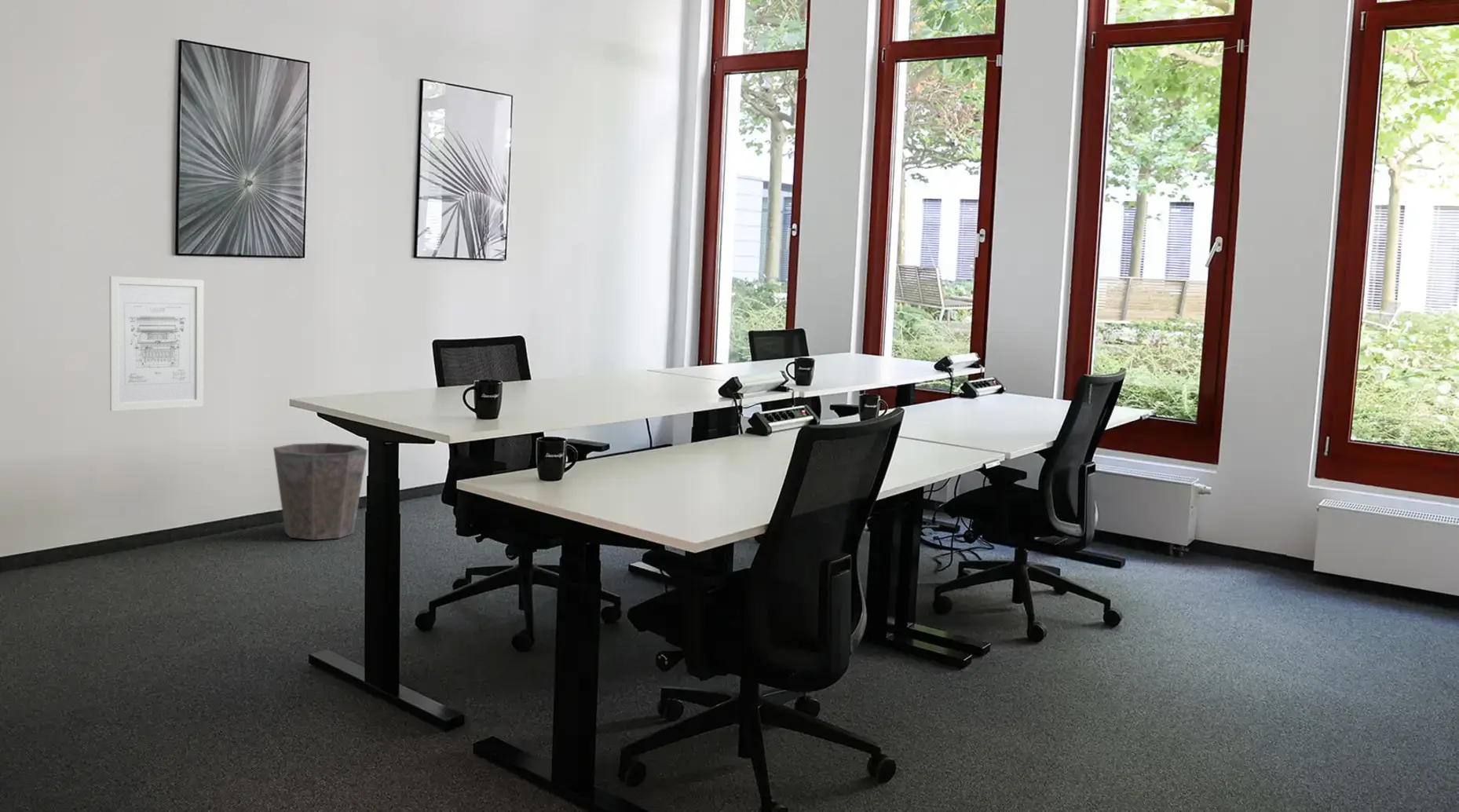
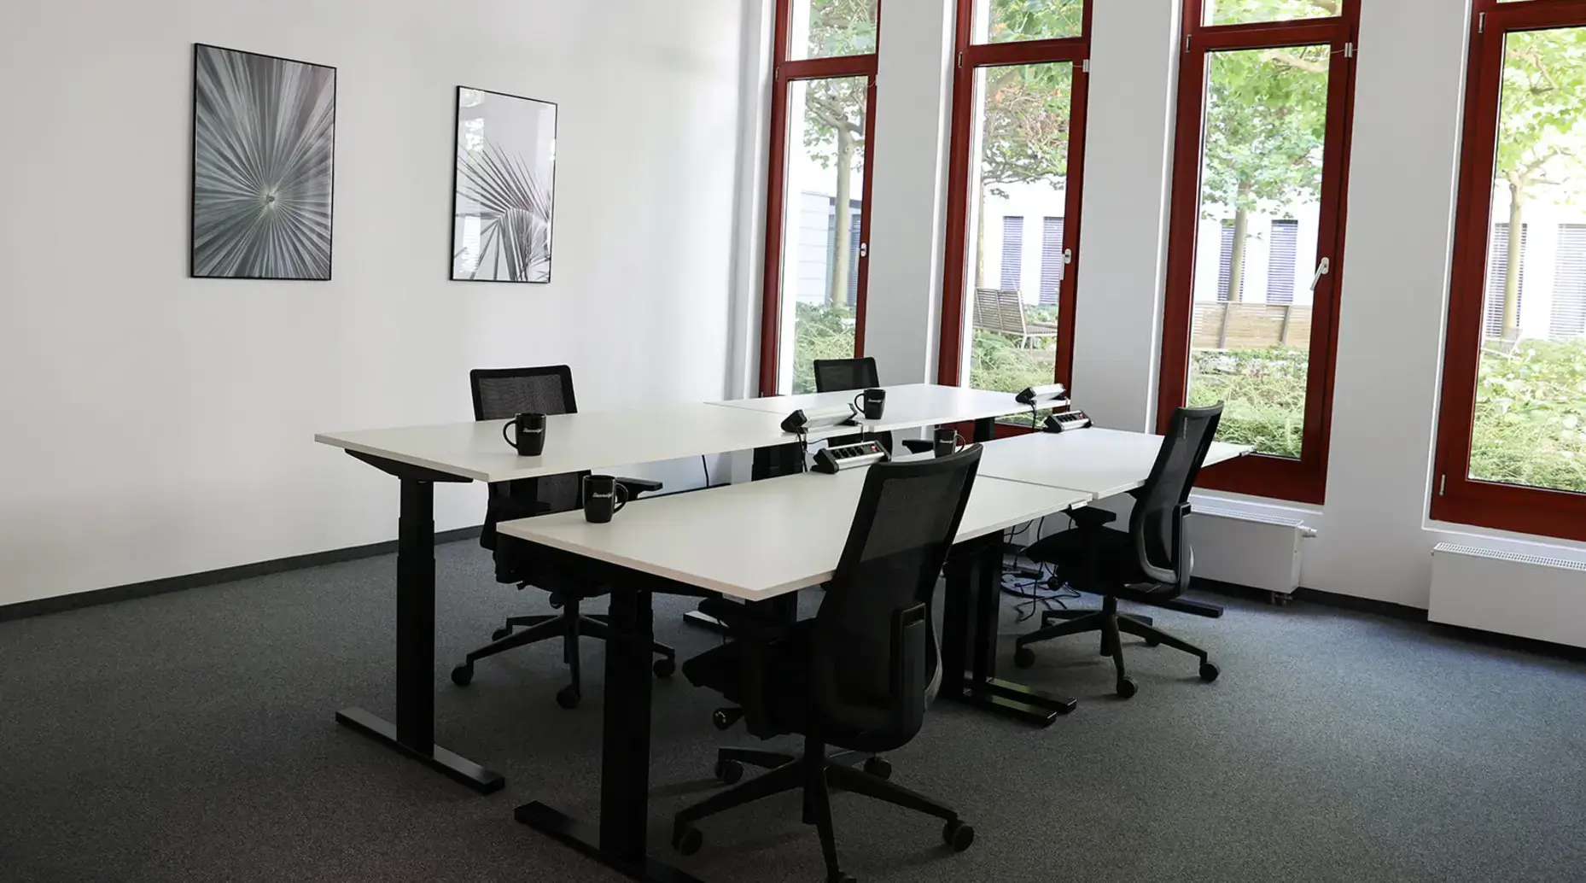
- wall art [108,276,205,411]
- waste bin [272,442,368,540]
